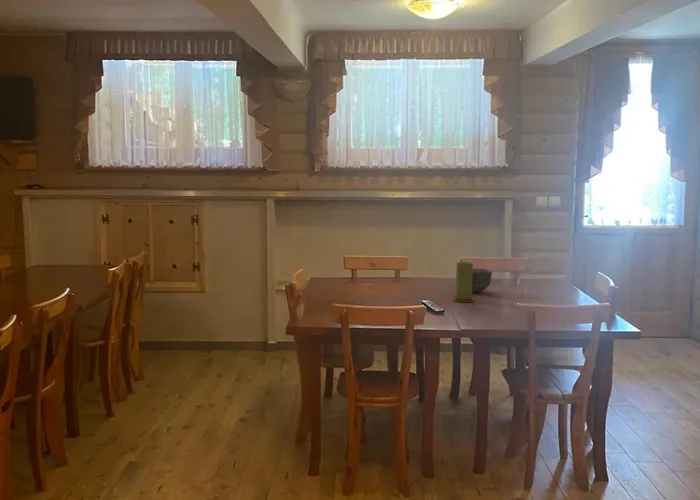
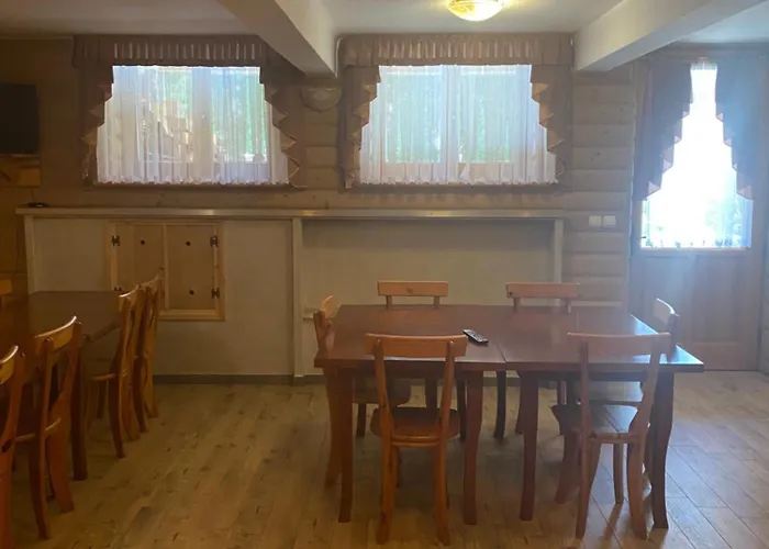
- candle [451,261,476,303]
- bowl [472,268,494,294]
